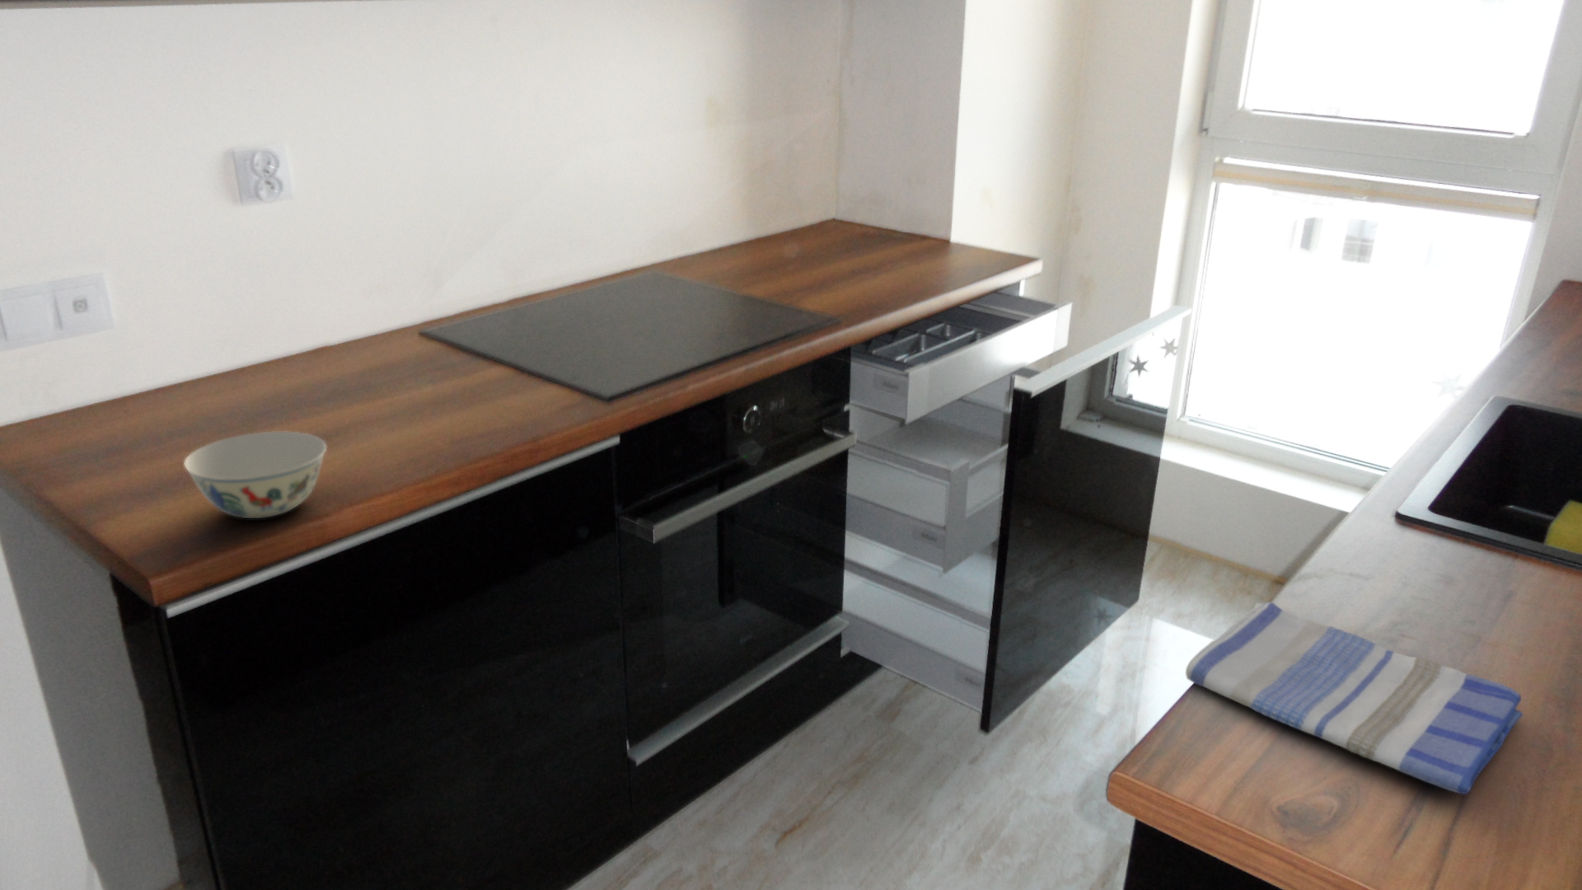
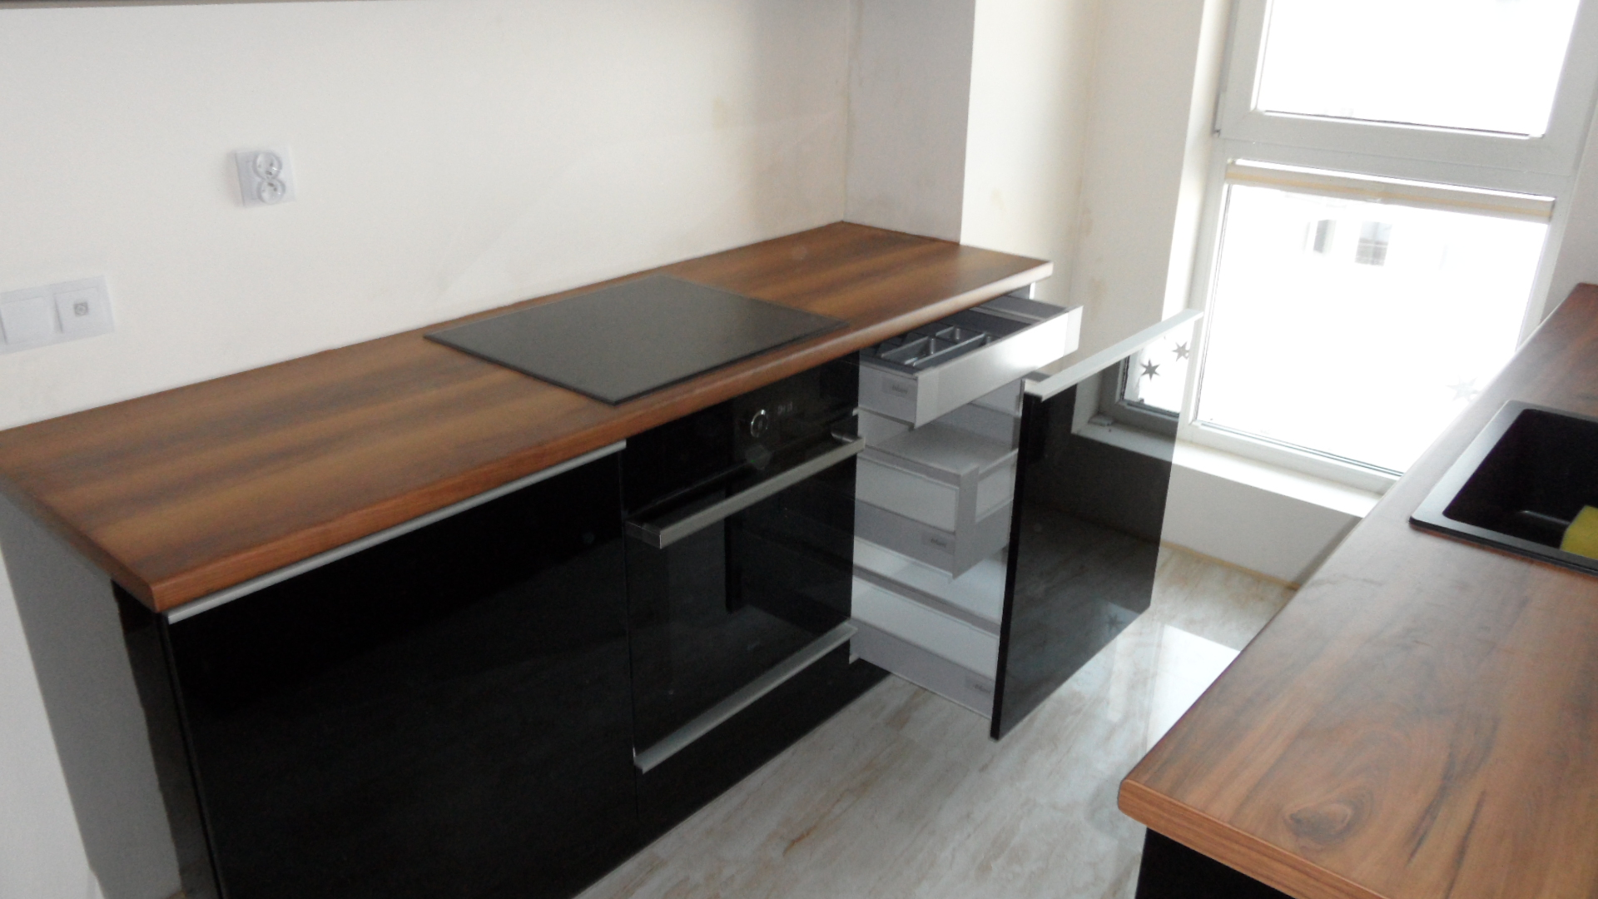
- dish towel [1184,602,1523,795]
- chinaware [184,431,327,519]
